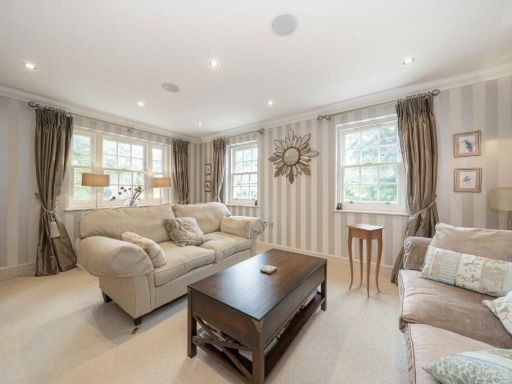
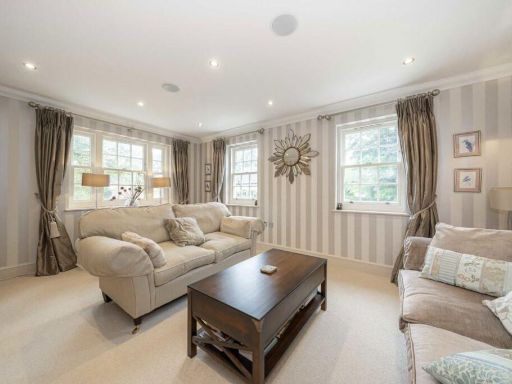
- side table [345,223,385,298]
